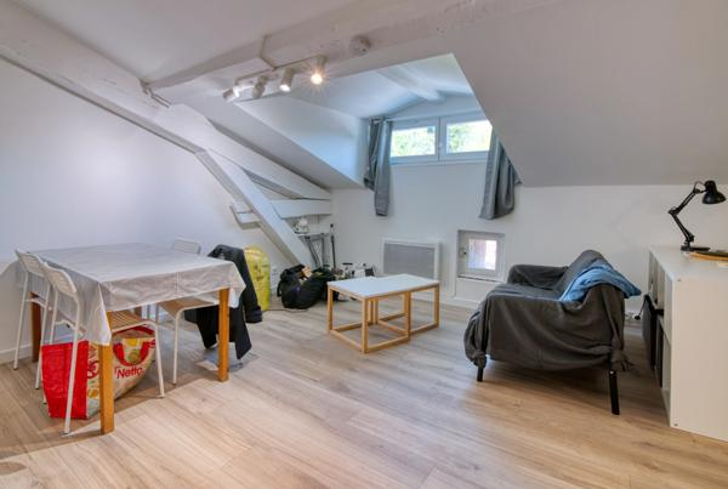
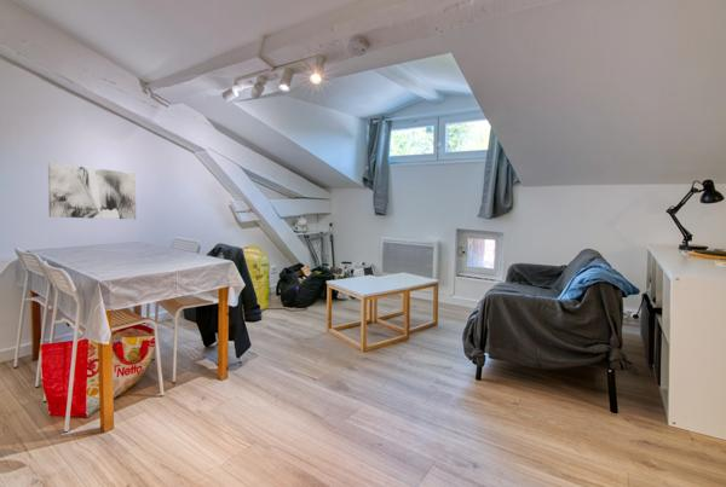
+ wall art [47,162,137,220]
